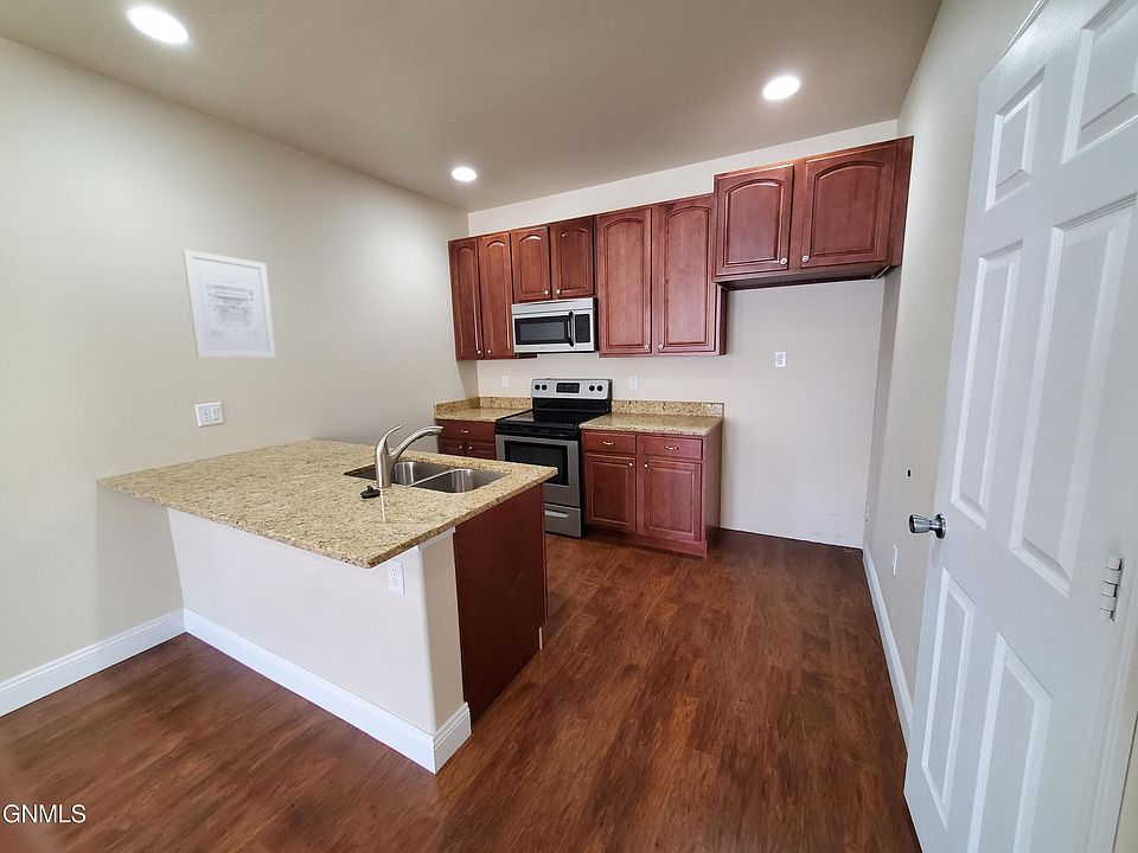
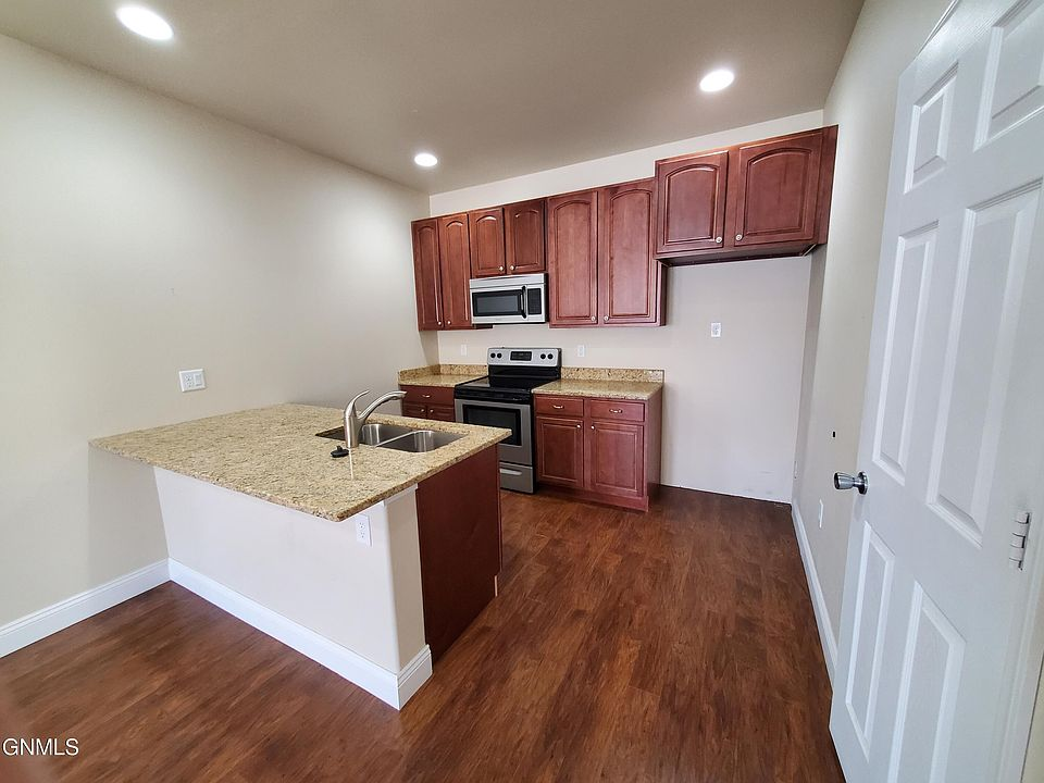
- wall art [183,248,276,359]
